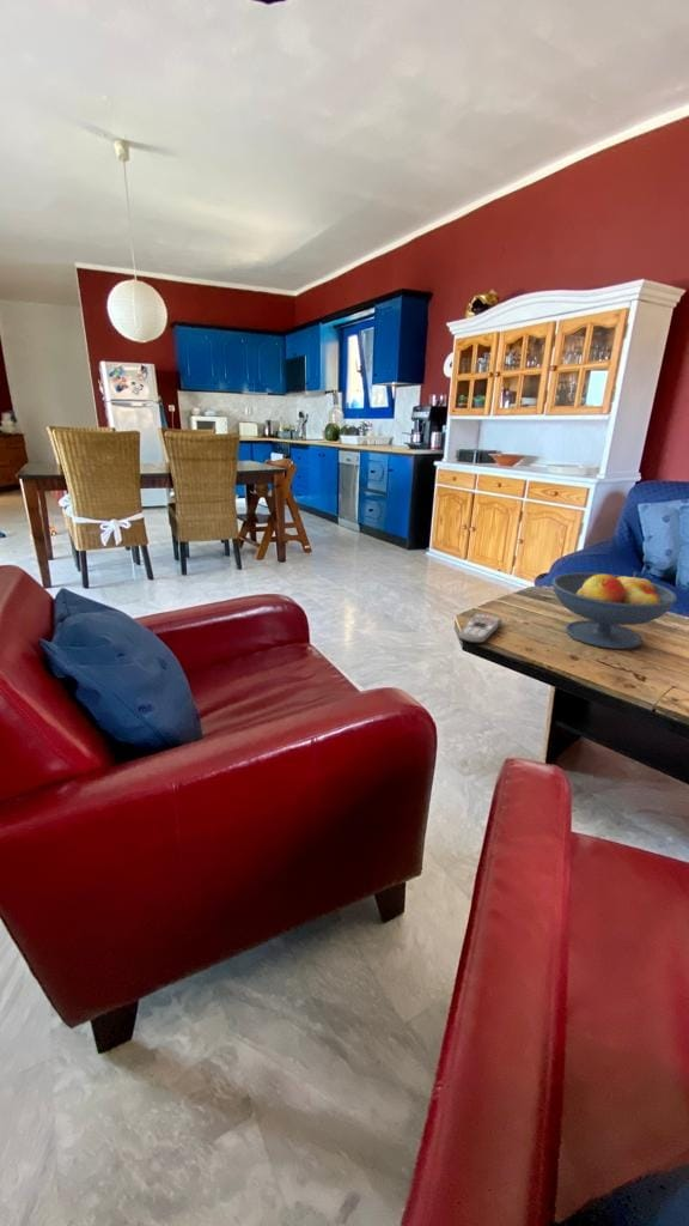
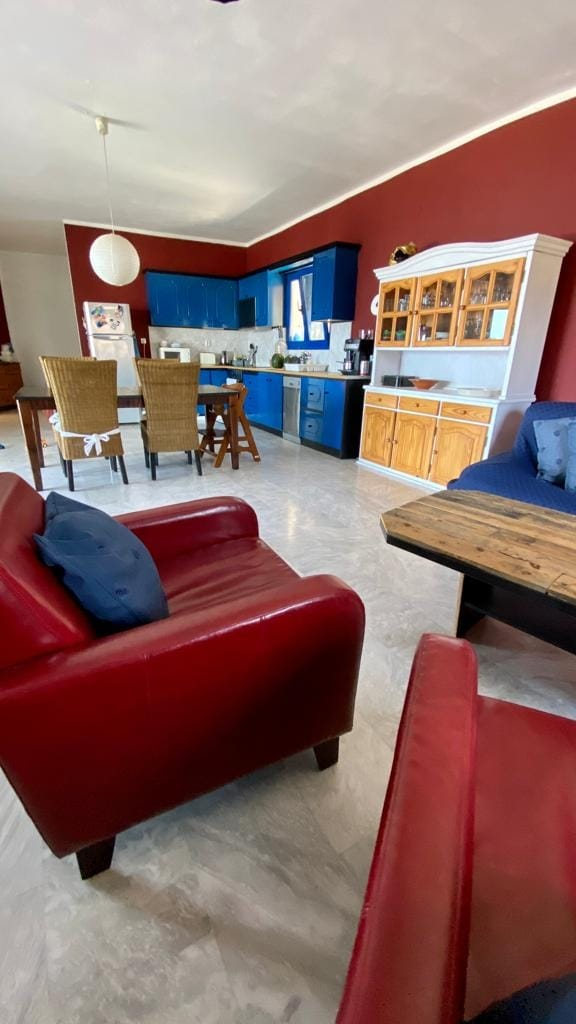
- remote control [457,613,502,644]
- fruit bowl [550,571,678,650]
